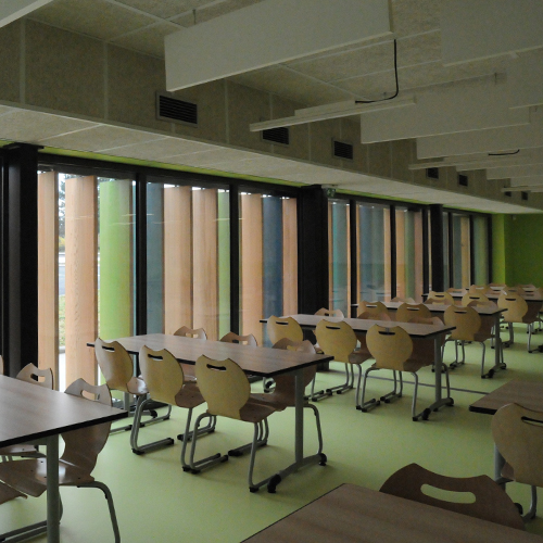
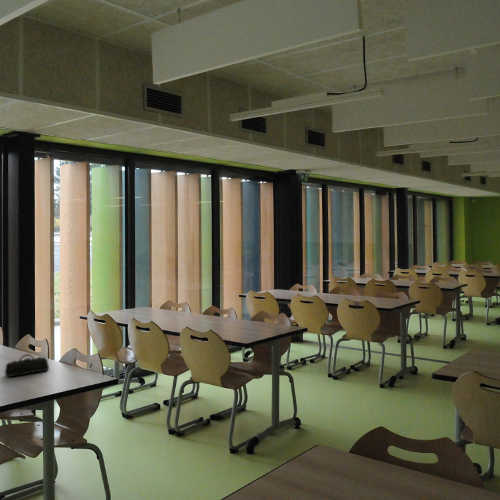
+ pencil case [4,353,50,378]
